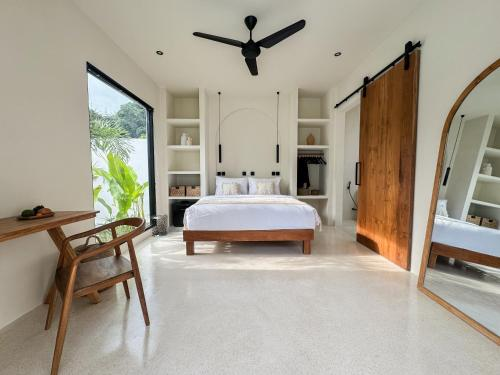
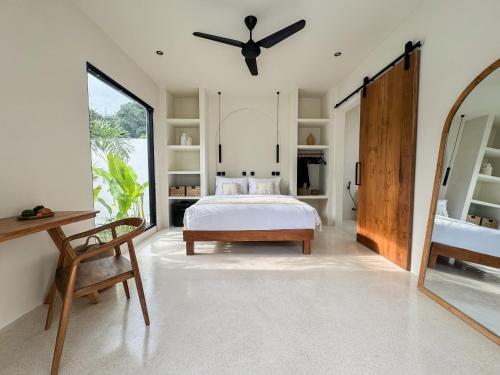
- waste bin [149,213,169,237]
